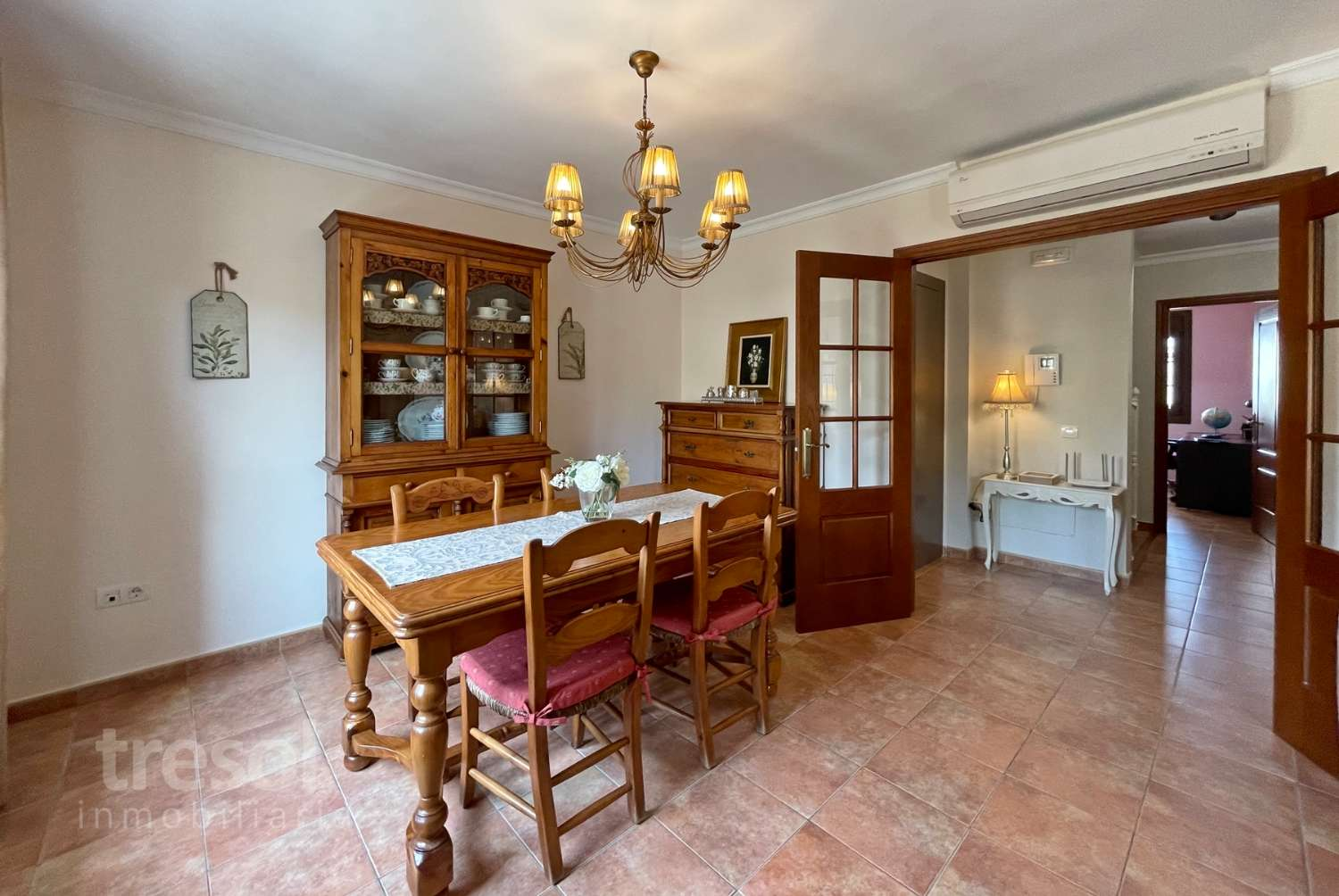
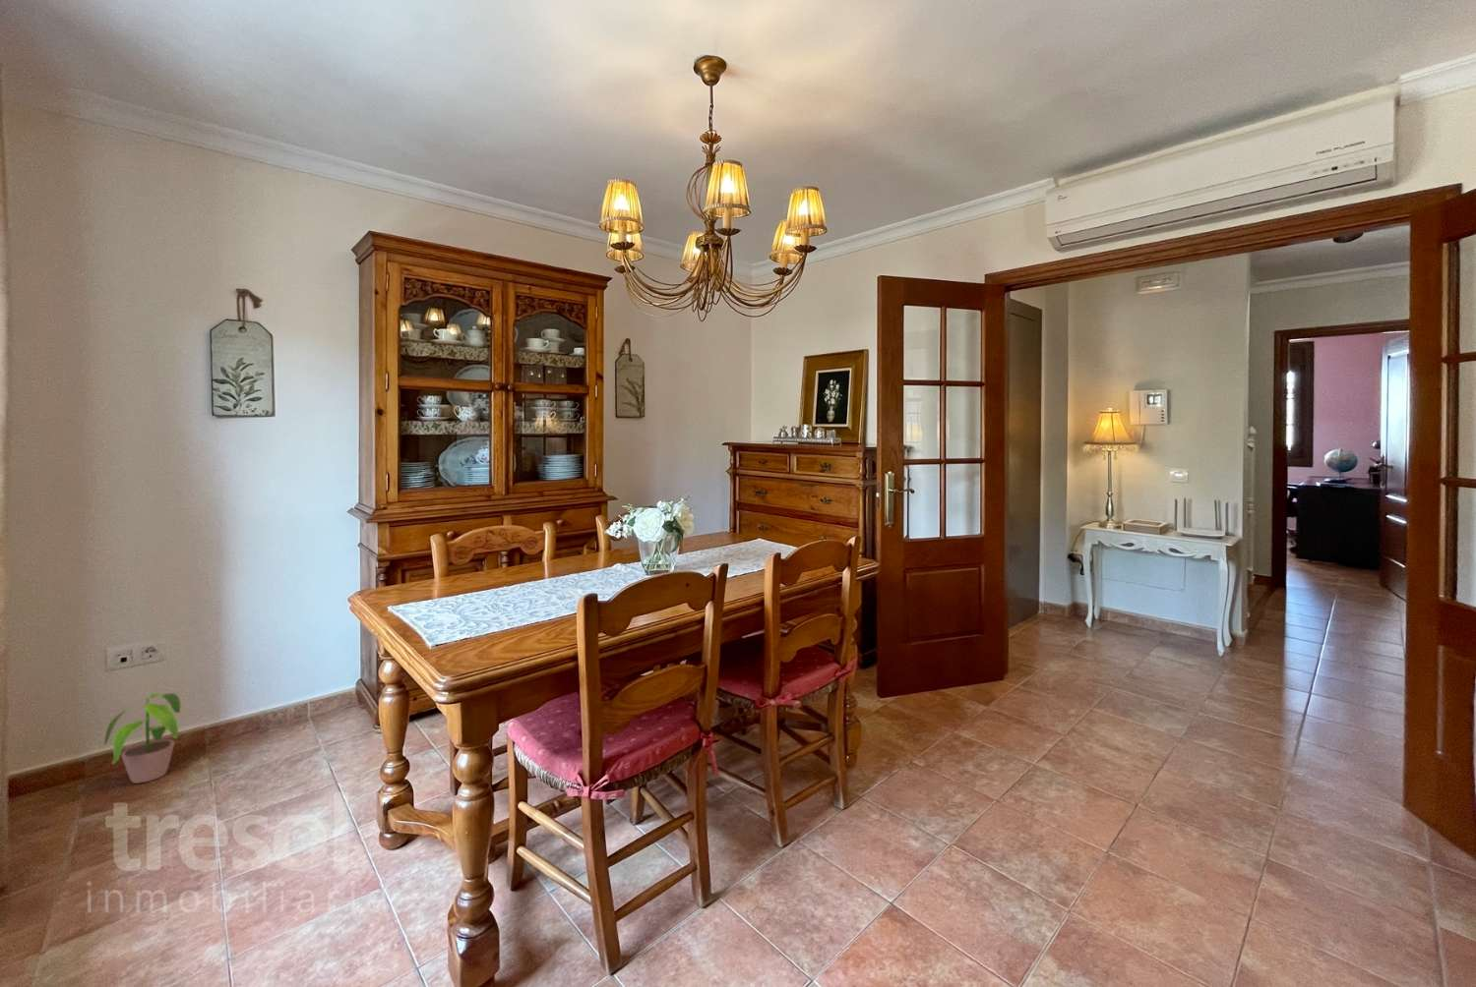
+ potted plant [104,692,181,784]
